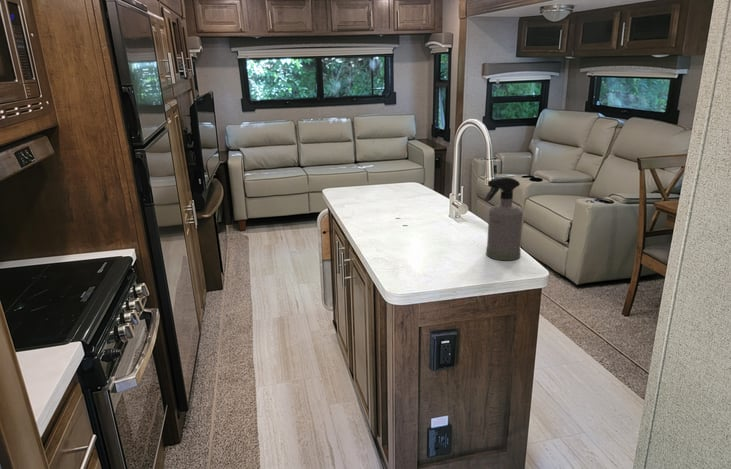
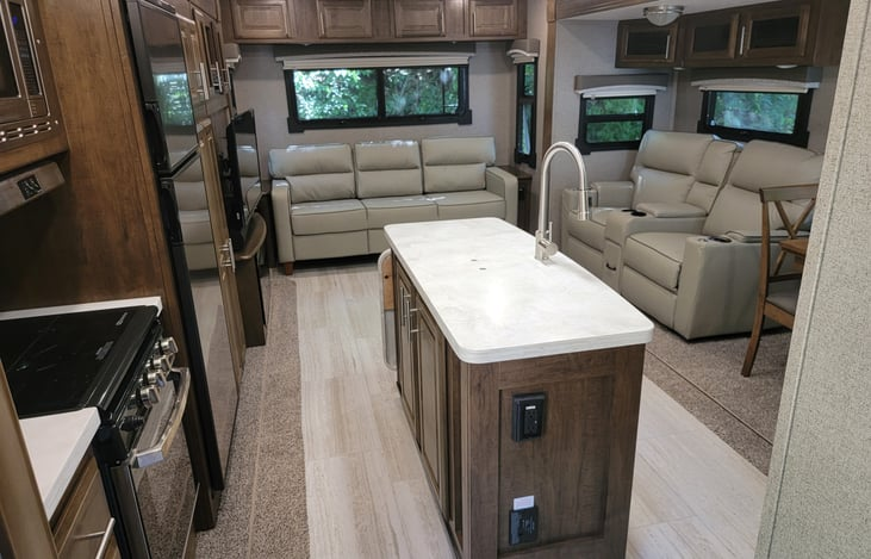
- spray bottle [483,176,524,261]
